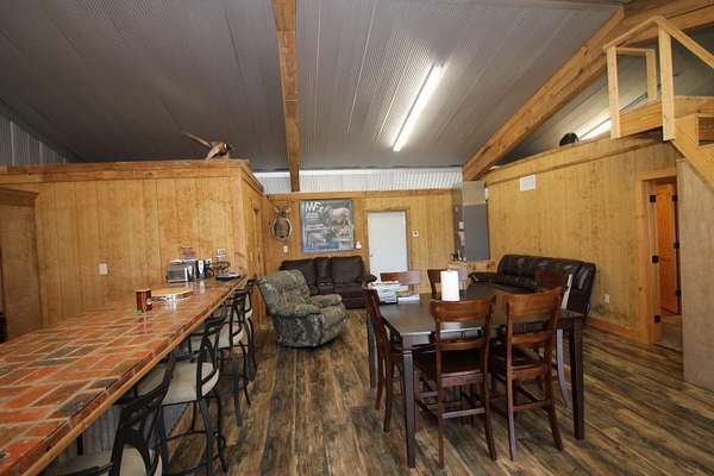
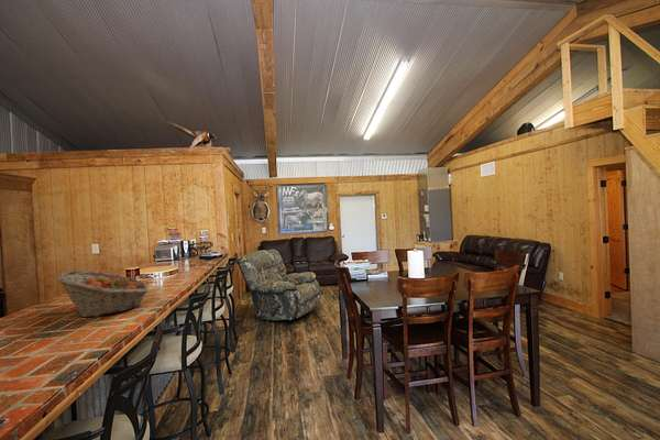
+ fruit basket [55,270,150,318]
